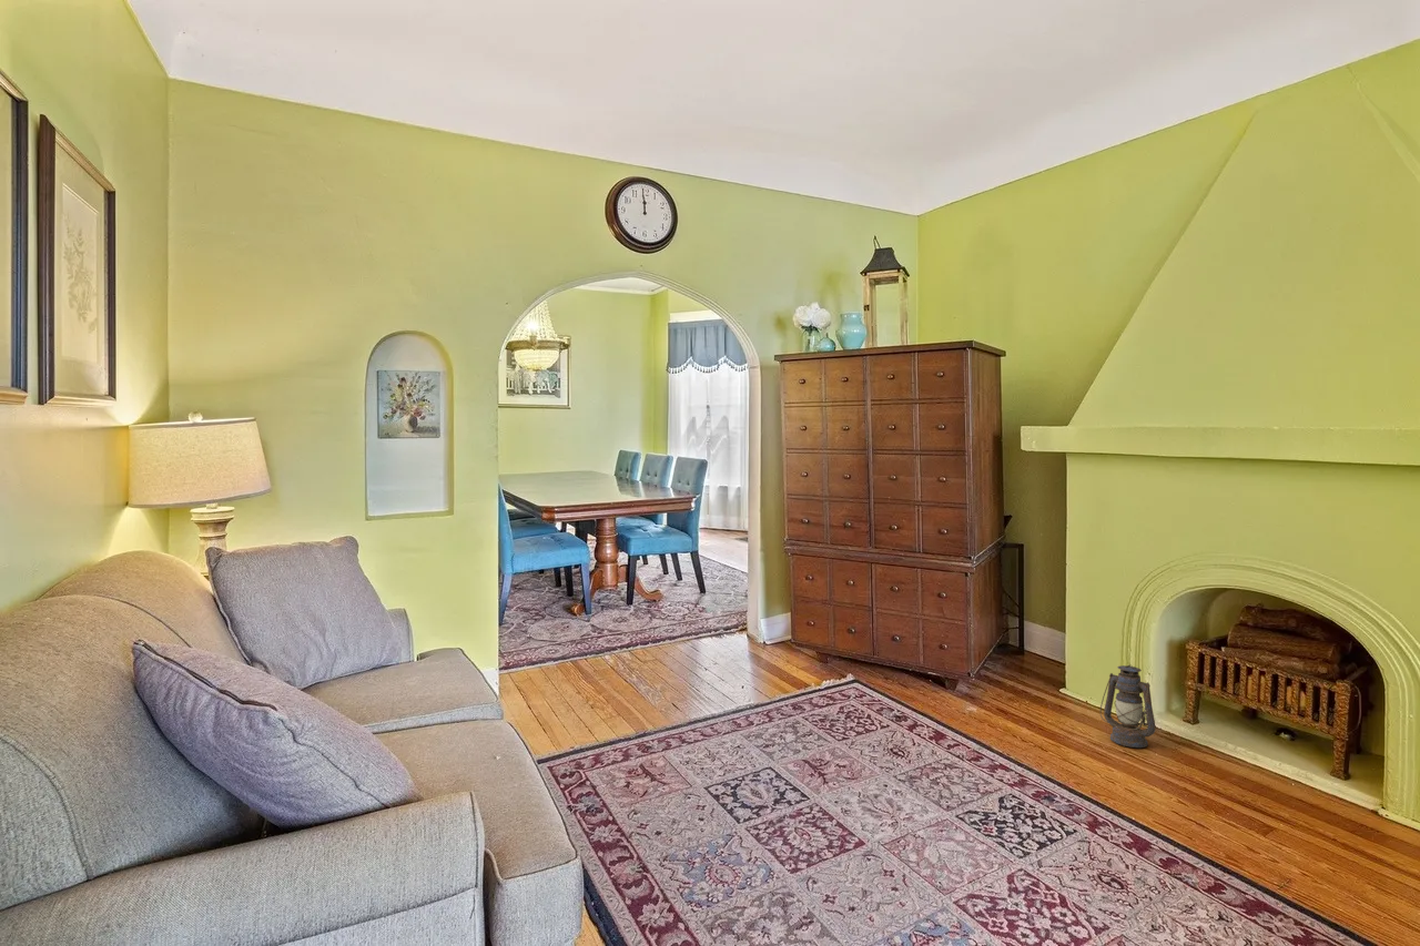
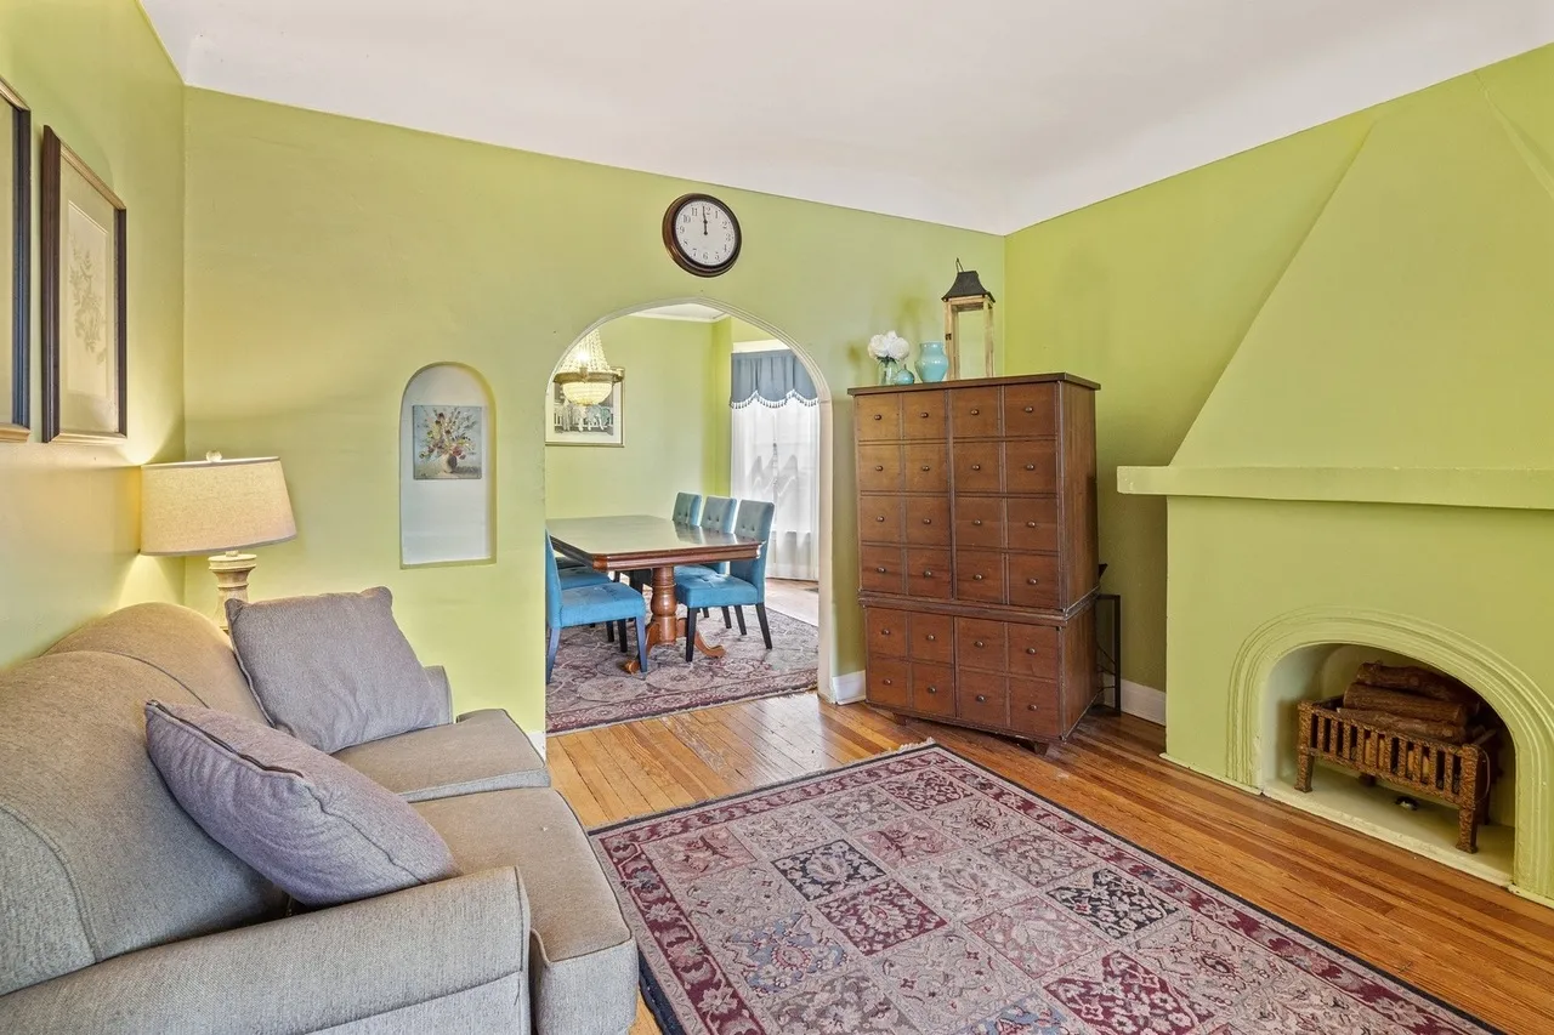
- lantern [1099,663,1157,749]
